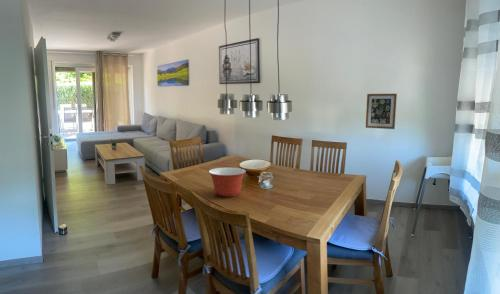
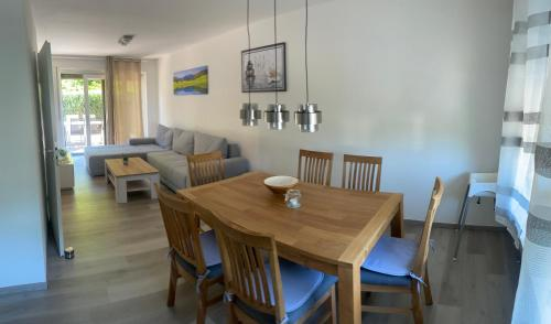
- mixing bowl [208,167,247,198]
- wall art [365,93,398,130]
